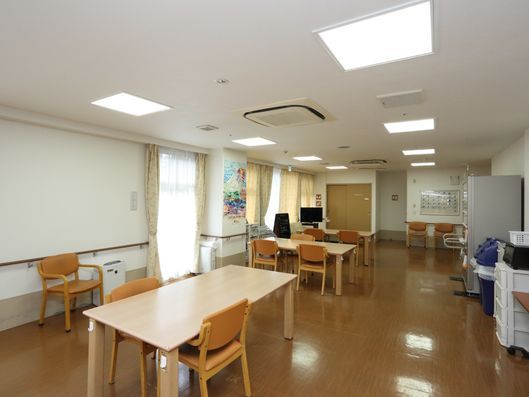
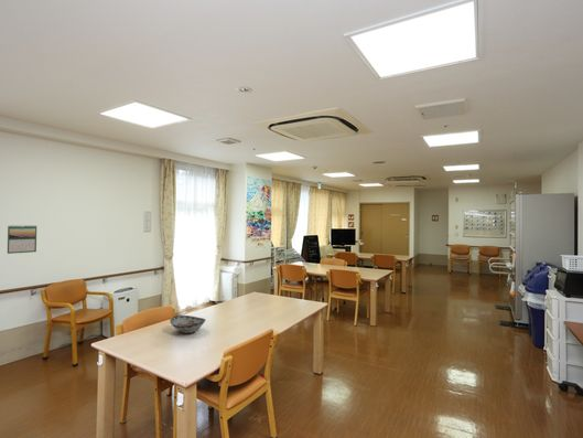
+ decorative bowl [169,314,207,334]
+ calendar [7,224,37,255]
